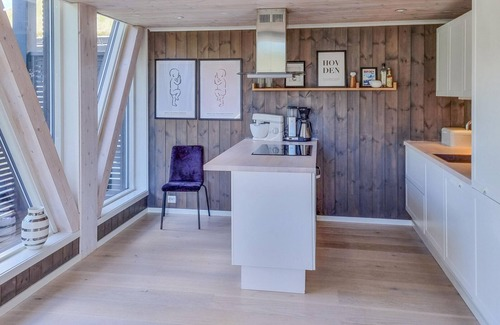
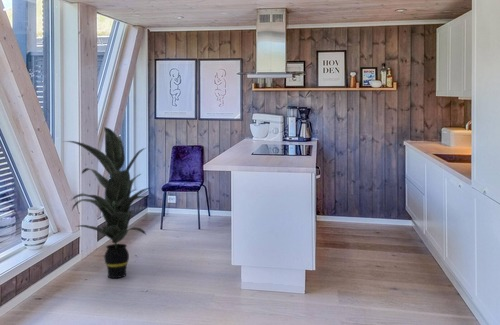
+ indoor plant [62,126,154,279]
